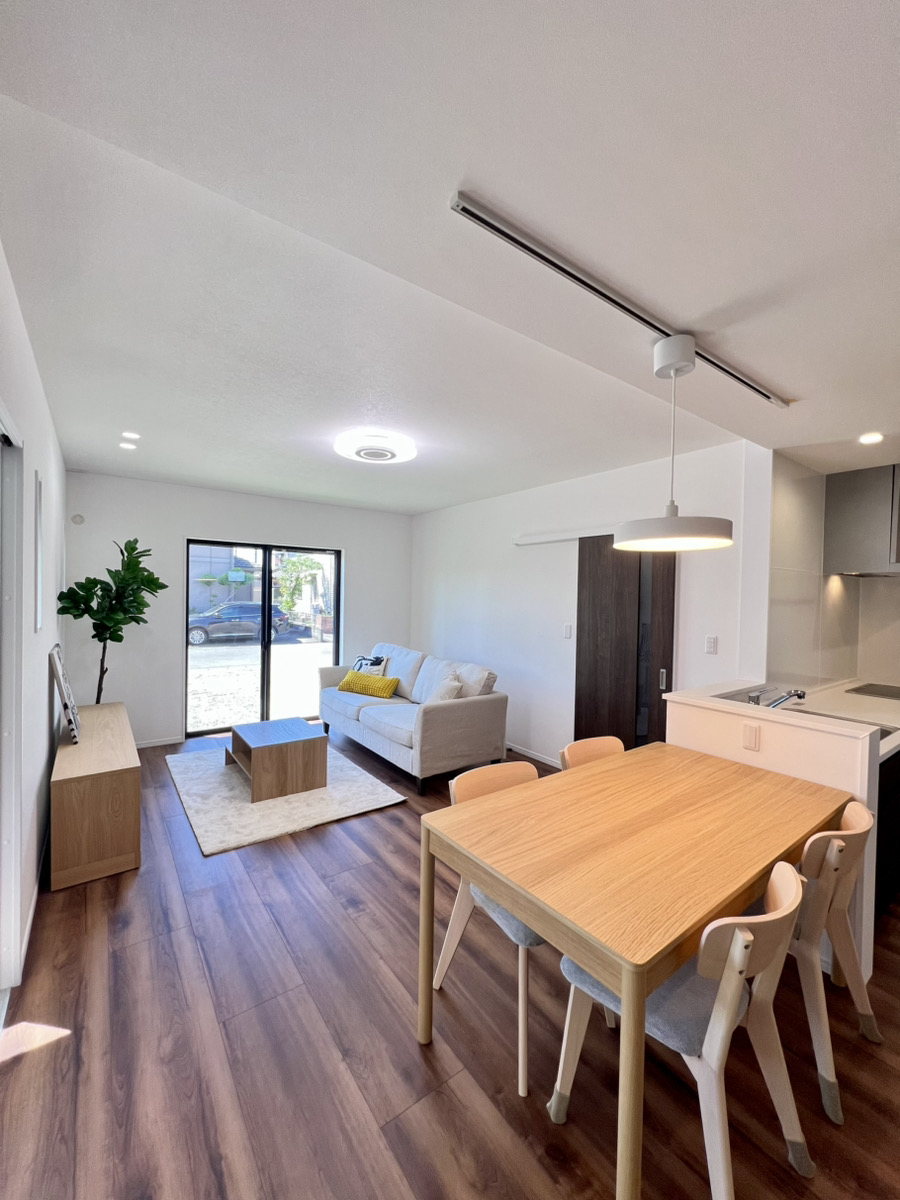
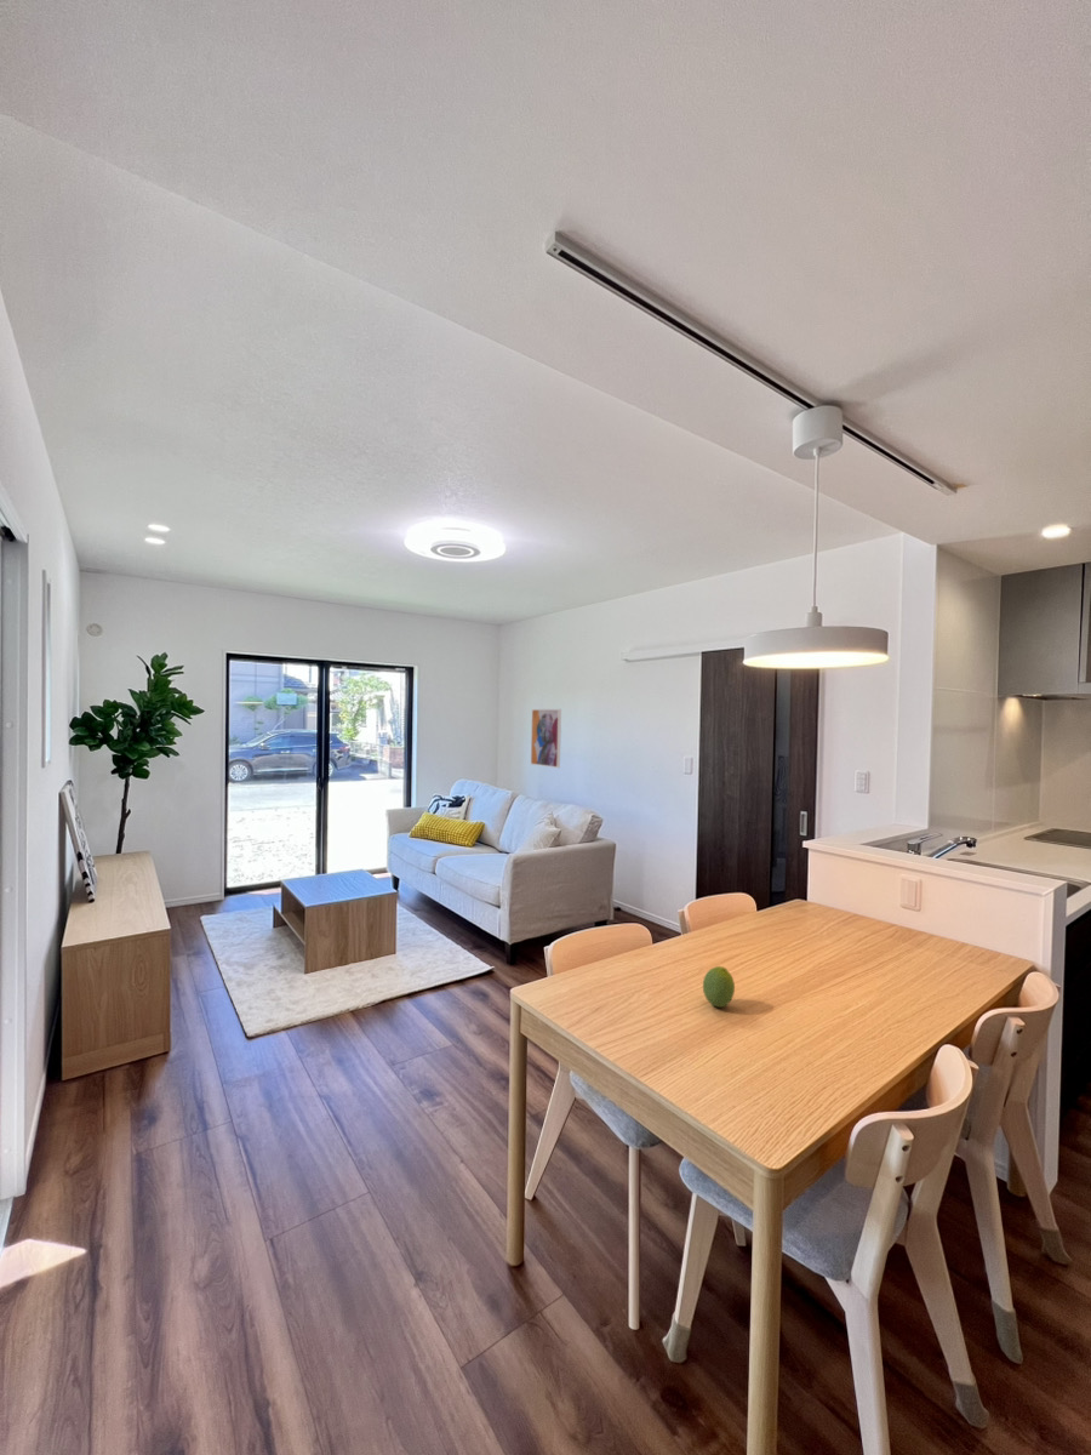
+ fruit [702,965,736,1009]
+ wall art [530,708,562,769]
